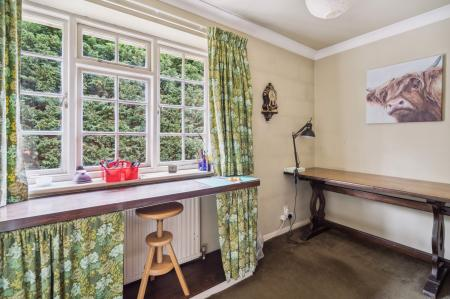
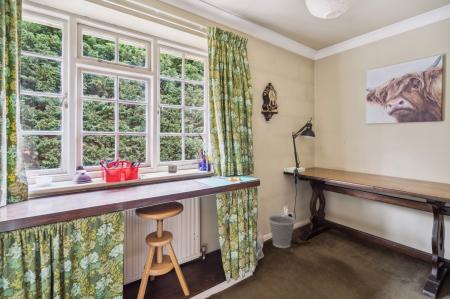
+ wastebasket [268,214,296,249]
